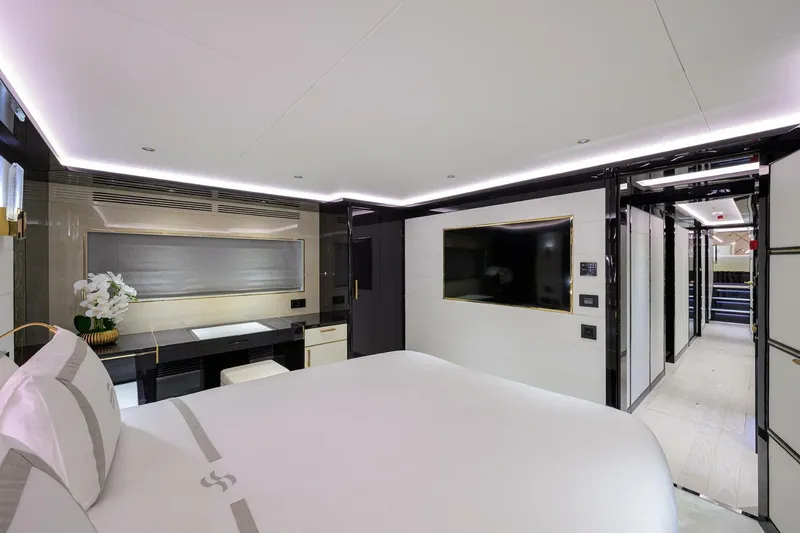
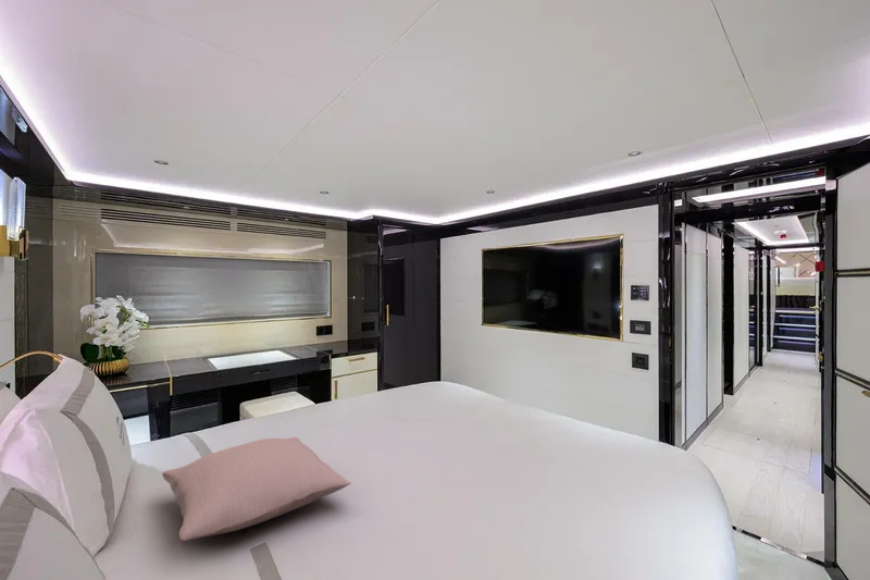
+ pillow [161,436,351,542]
